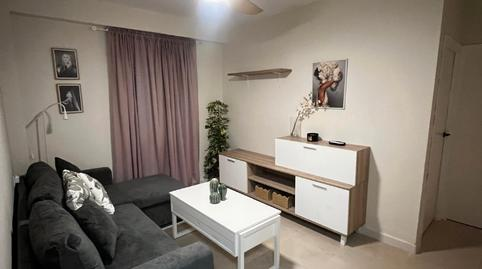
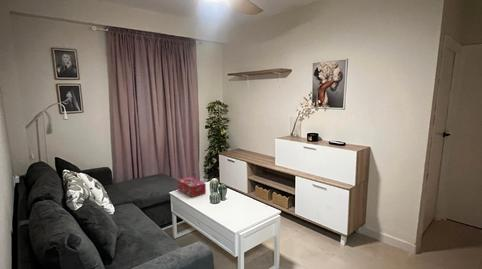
+ tissue box [177,176,207,198]
